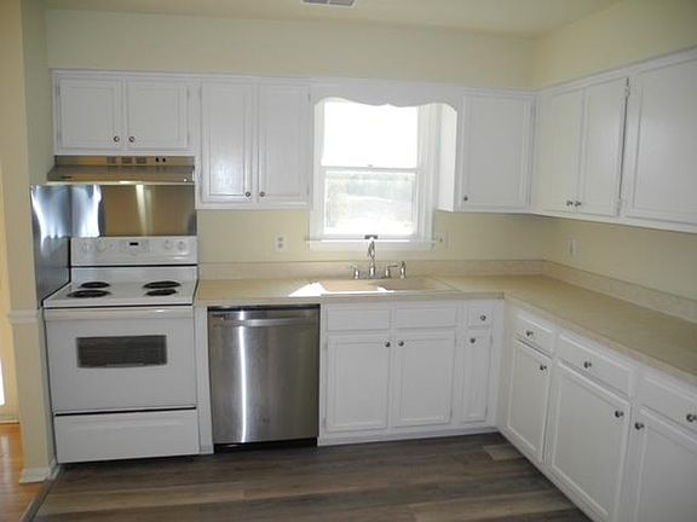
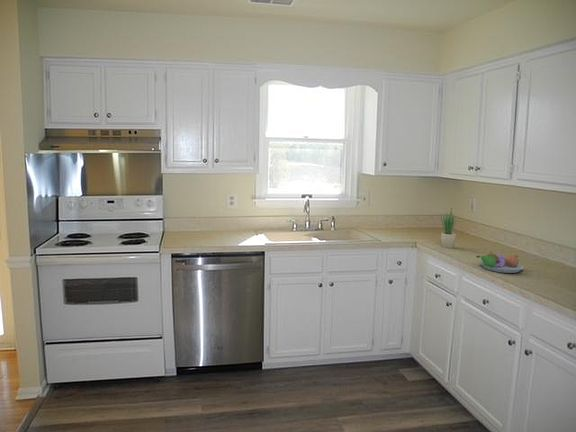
+ potted plant [439,207,458,249]
+ fruit bowl [475,250,525,274]
